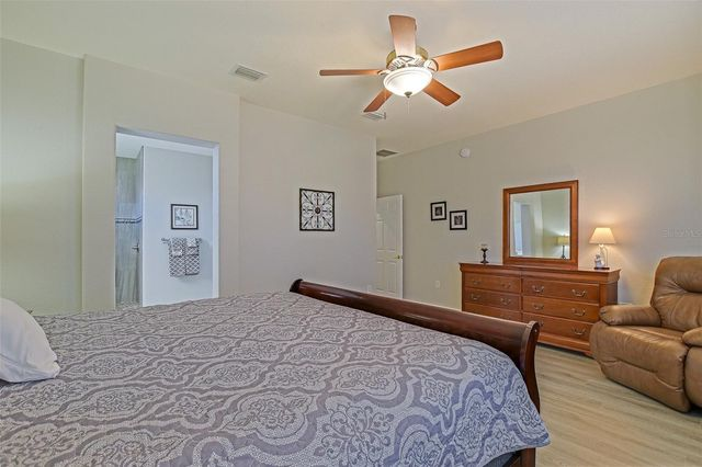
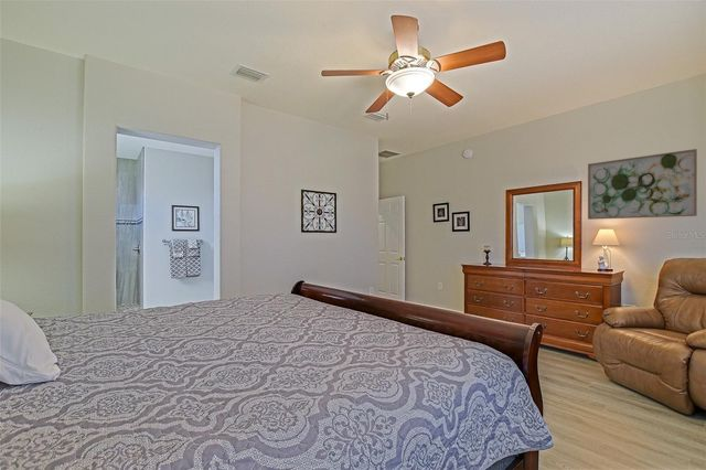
+ wall art [587,148,698,221]
